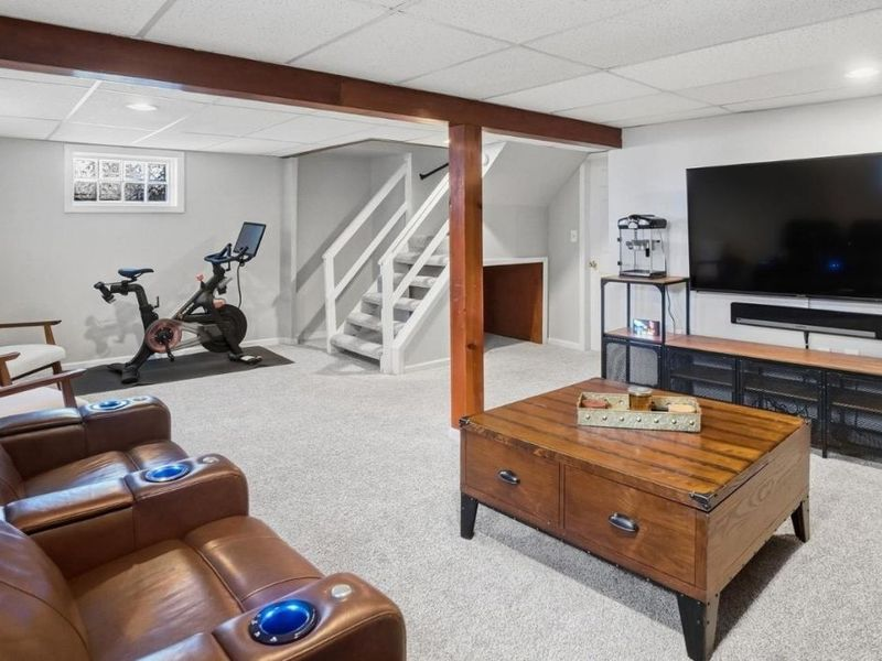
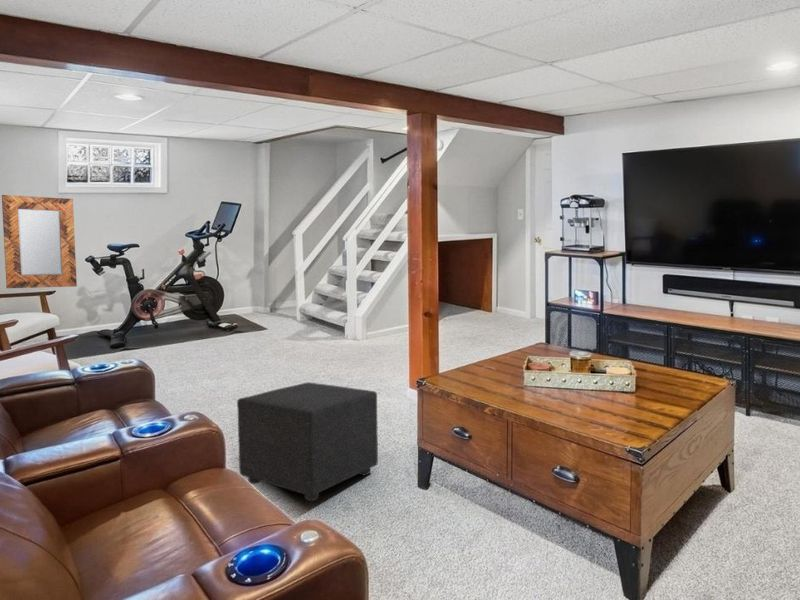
+ home mirror [1,194,78,289]
+ ottoman [236,381,379,502]
